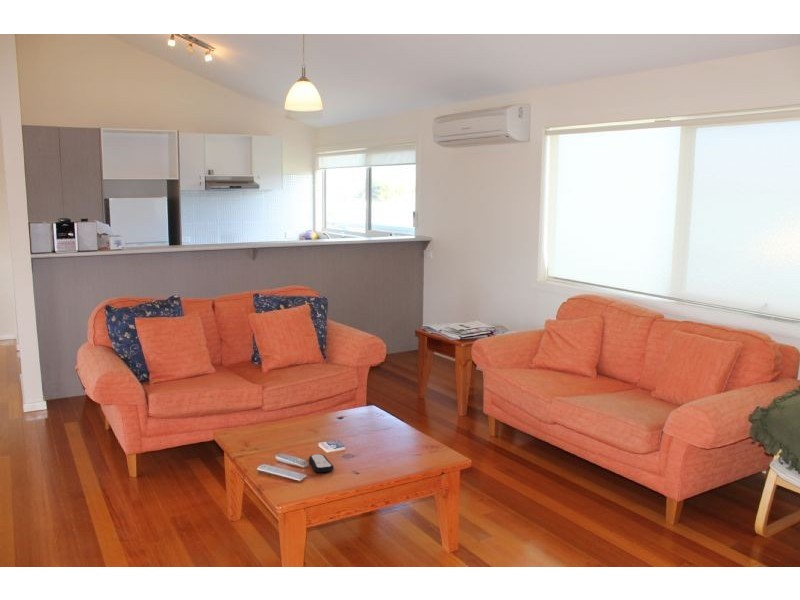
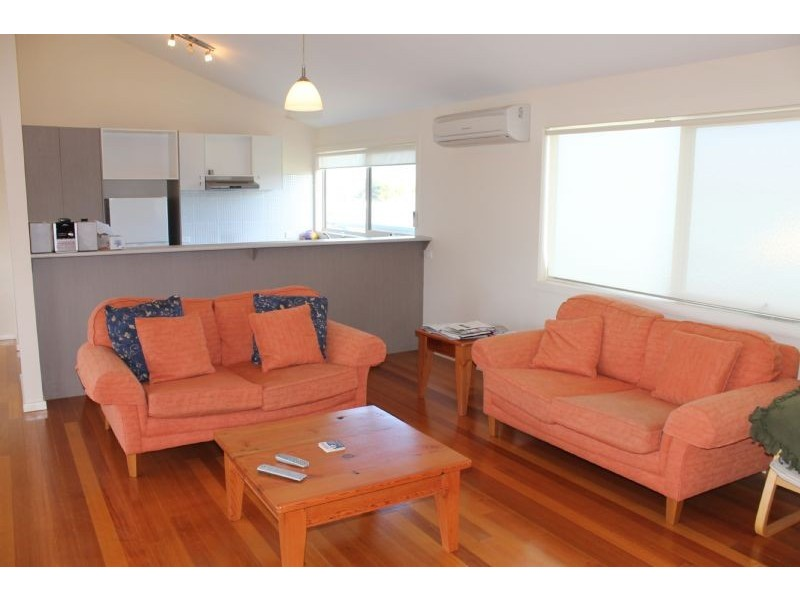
- remote control [308,453,335,473]
